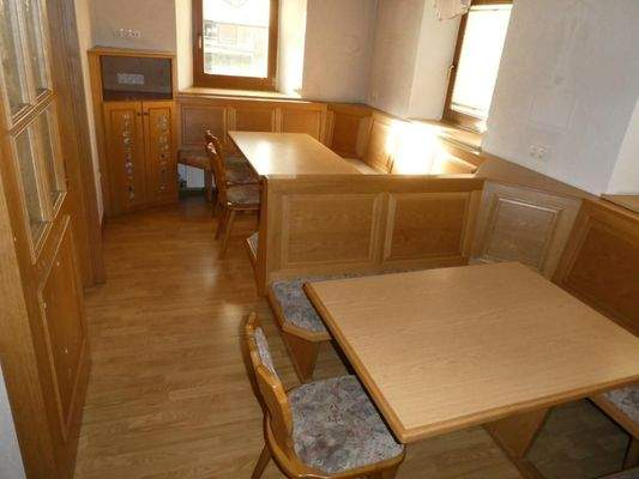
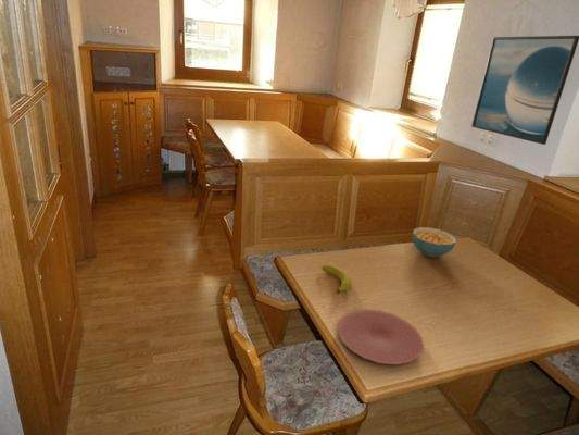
+ cereal bowl [412,226,457,258]
+ fruit [320,264,353,295]
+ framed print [470,35,579,146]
+ plate [337,309,425,365]
